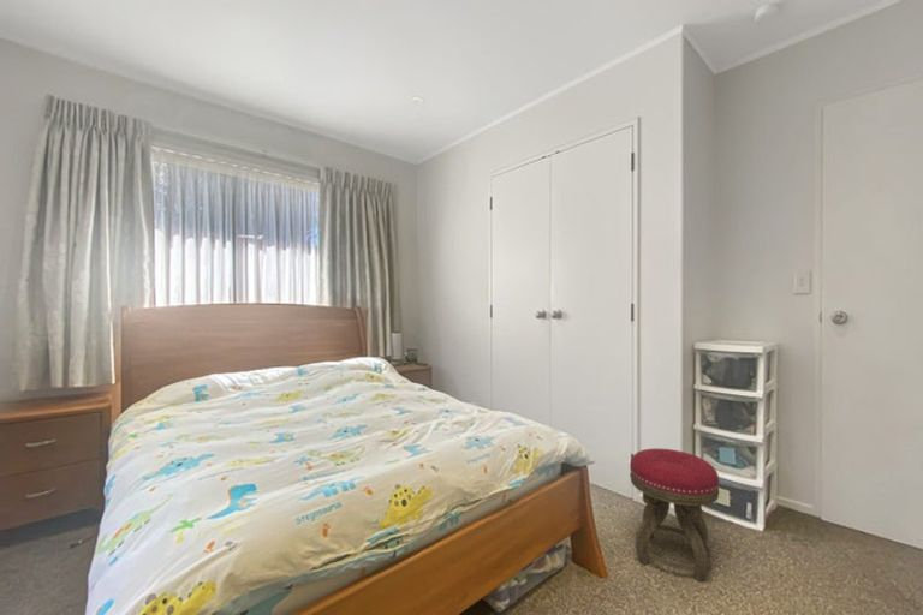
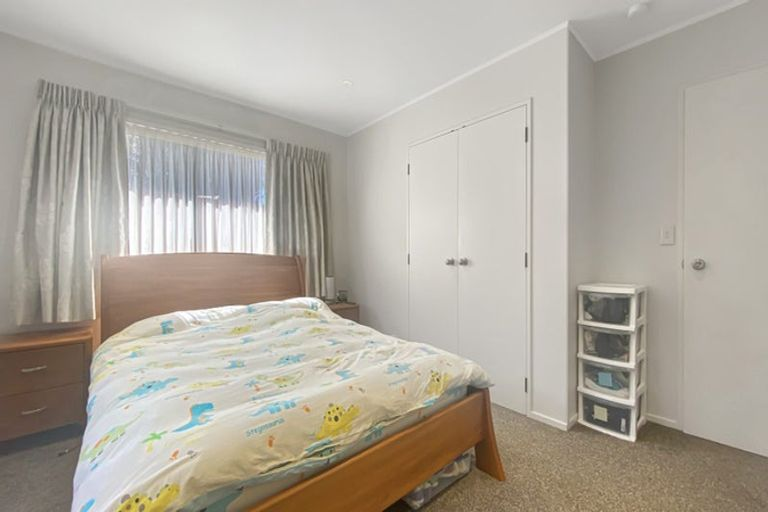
- stool [629,448,720,584]
